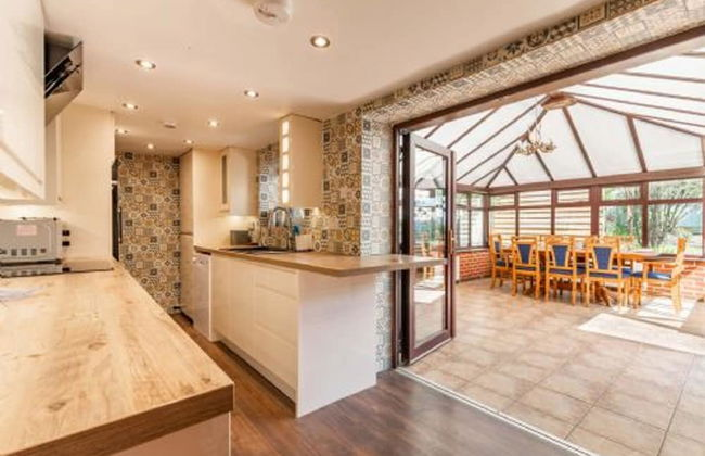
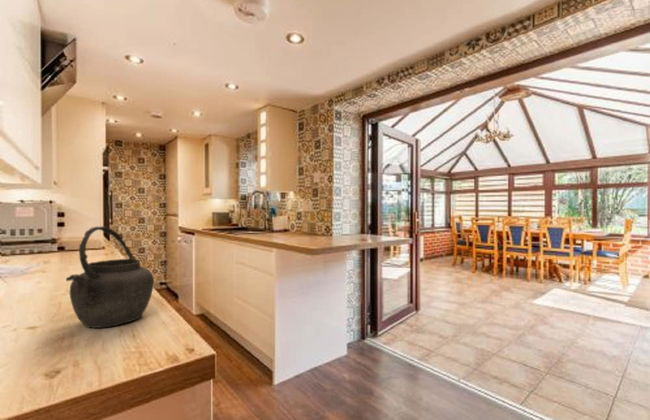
+ kettle [65,225,155,329]
